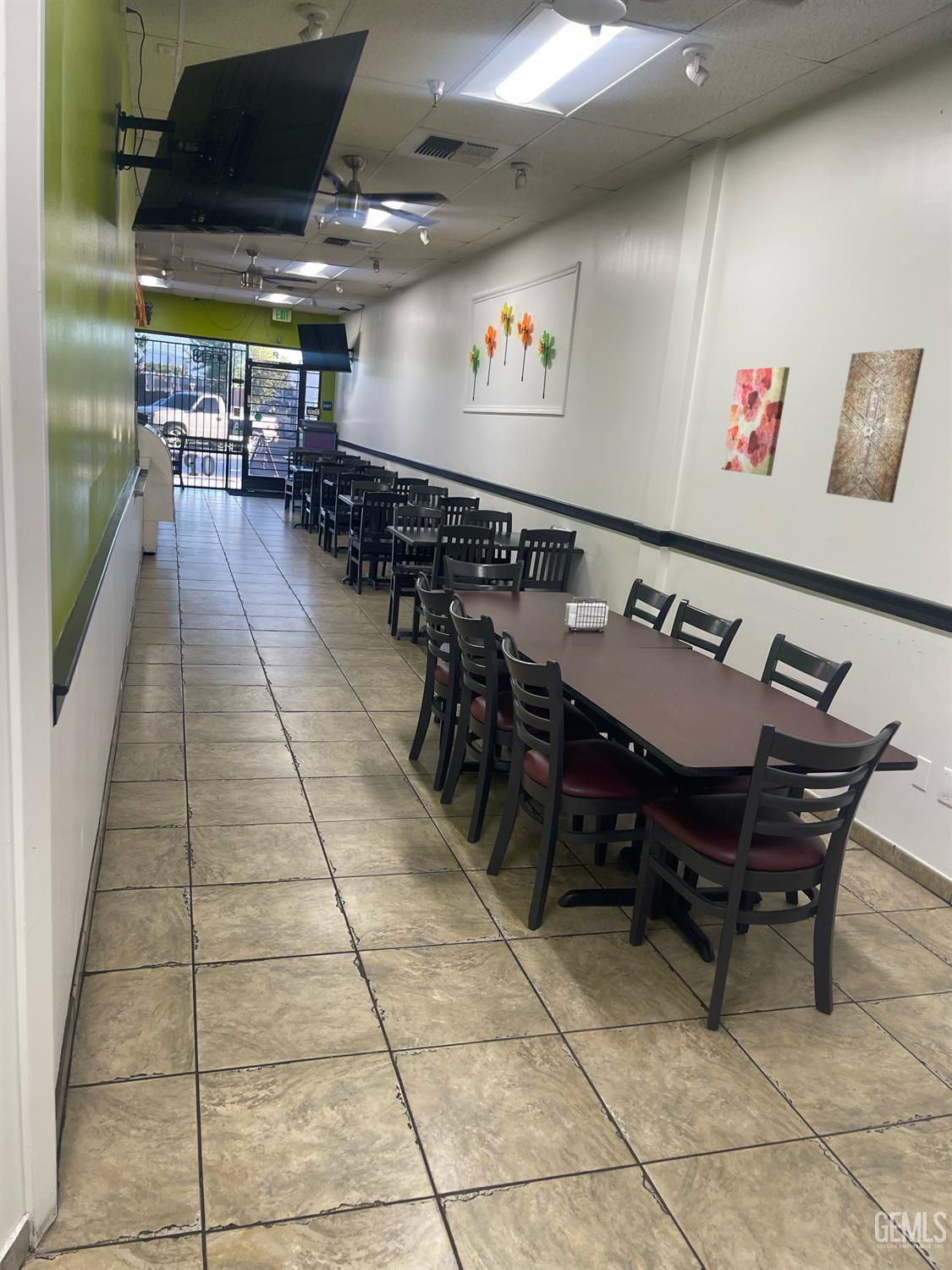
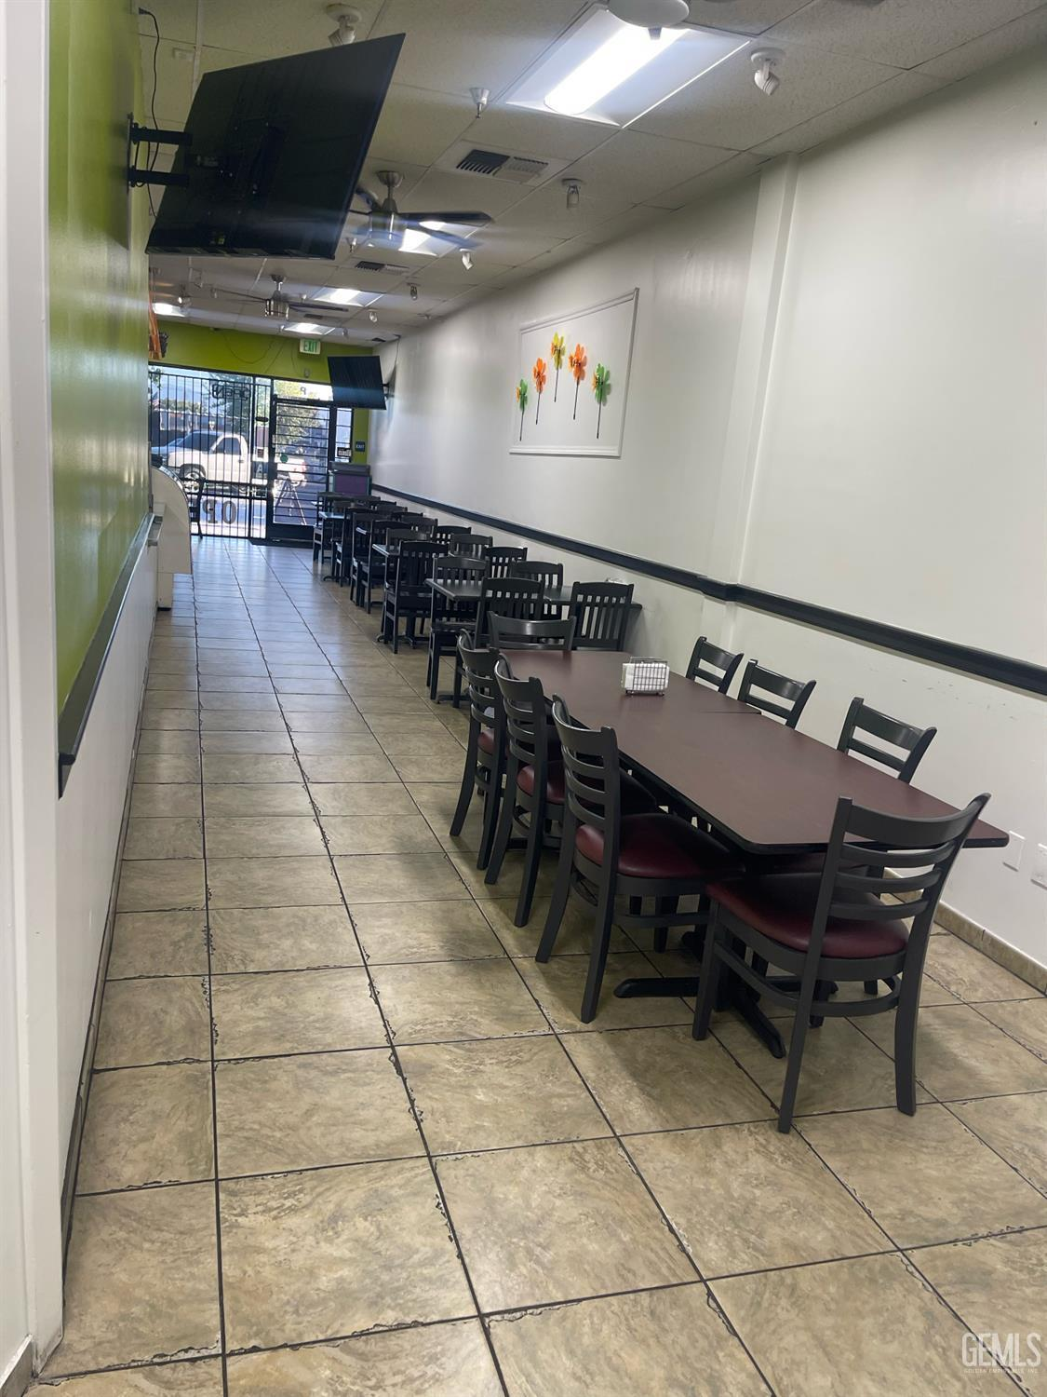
- wall art [721,366,790,477]
- wall art [825,347,925,504]
